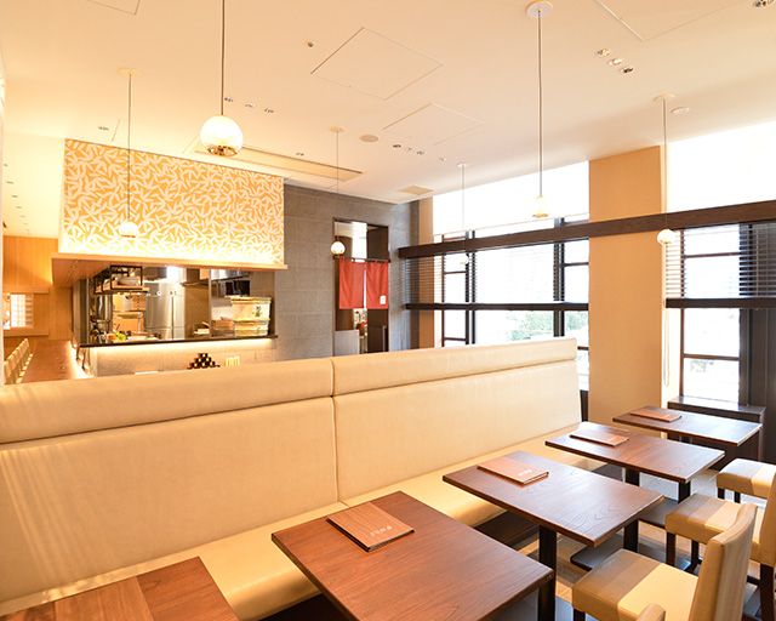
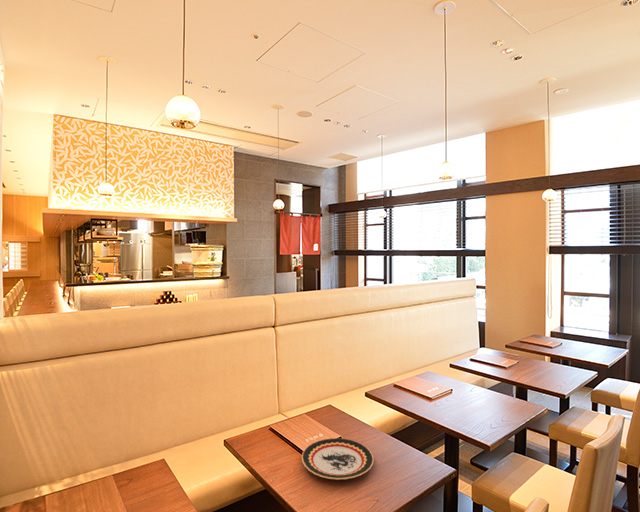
+ plate [301,437,375,481]
